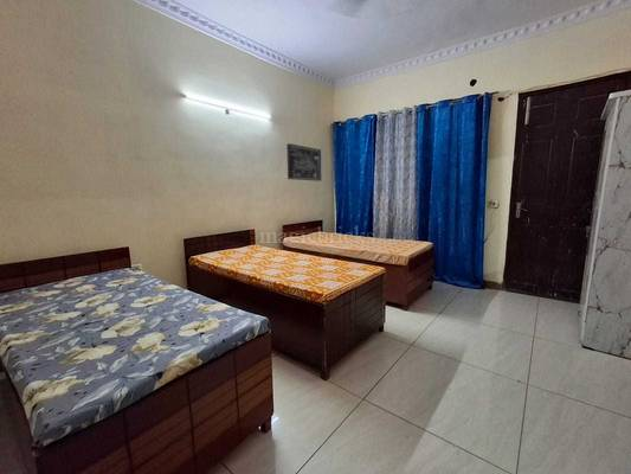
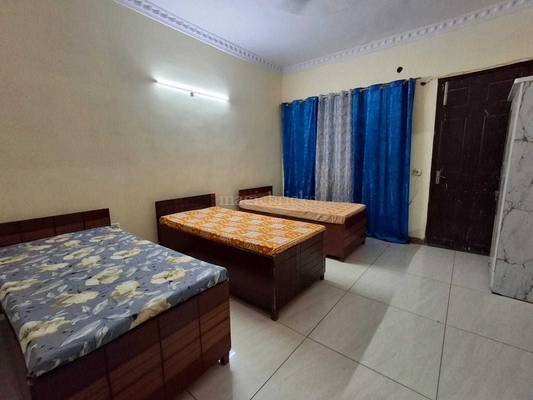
- wall art [285,142,322,182]
